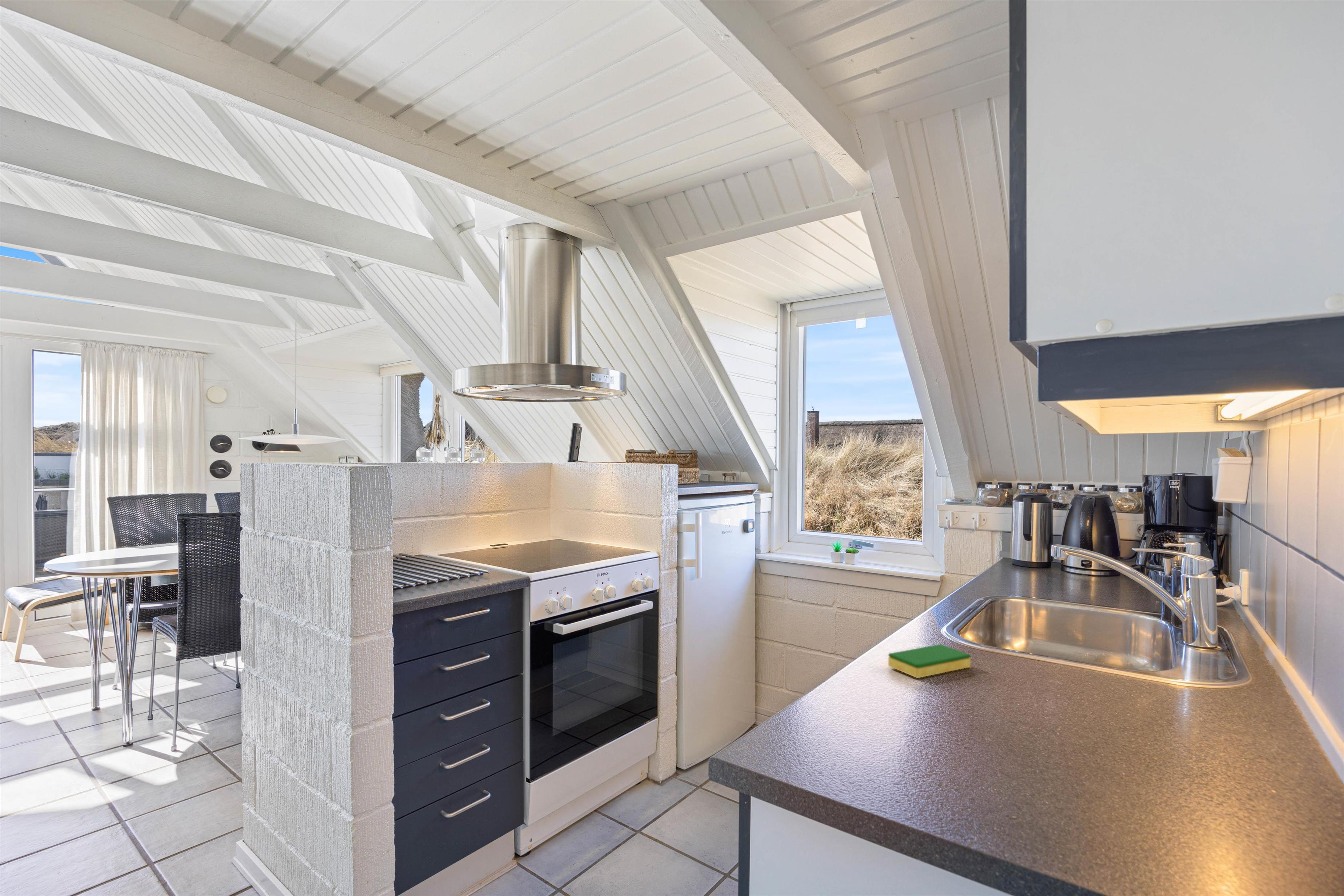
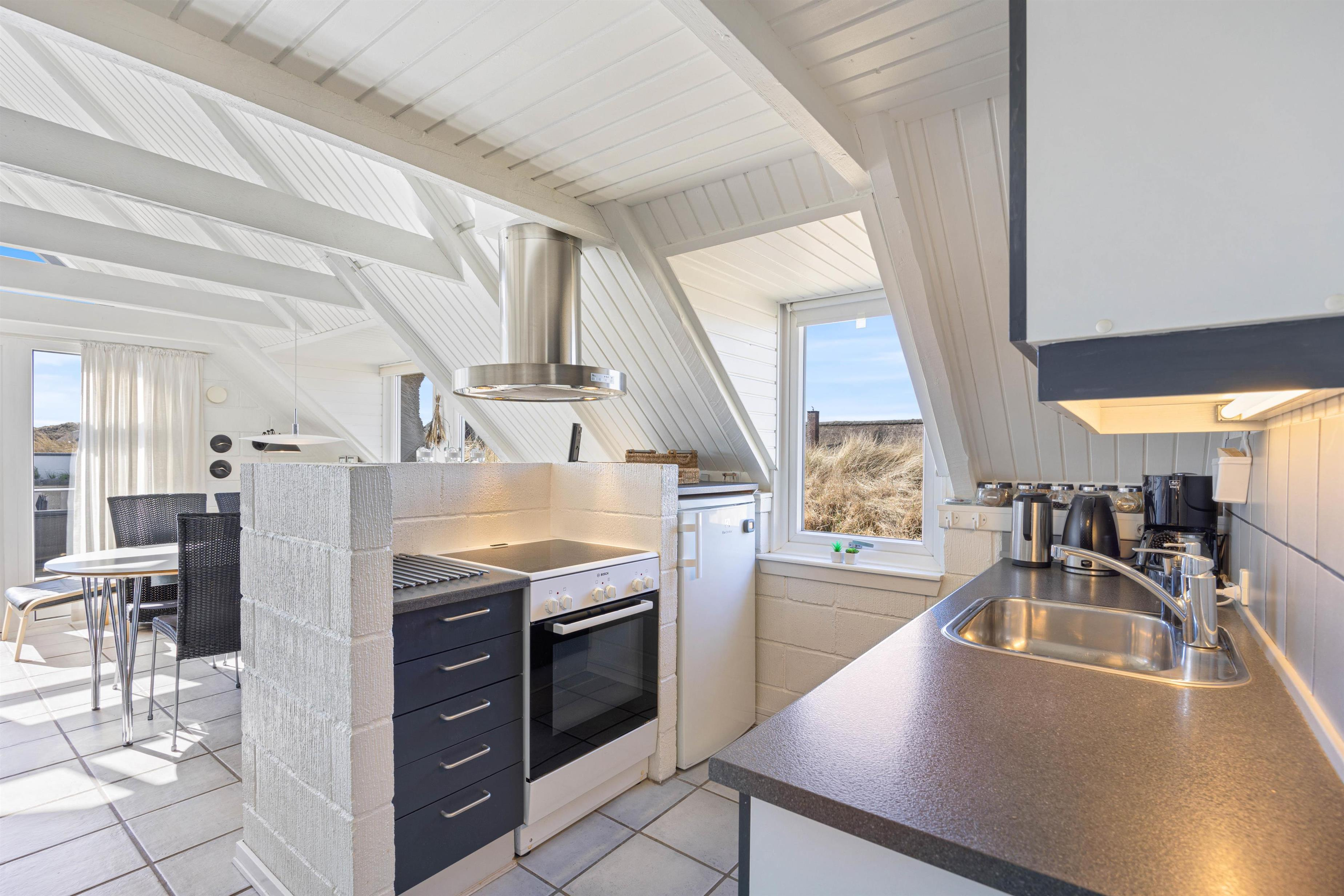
- dish sponge [888,644,971,679]
